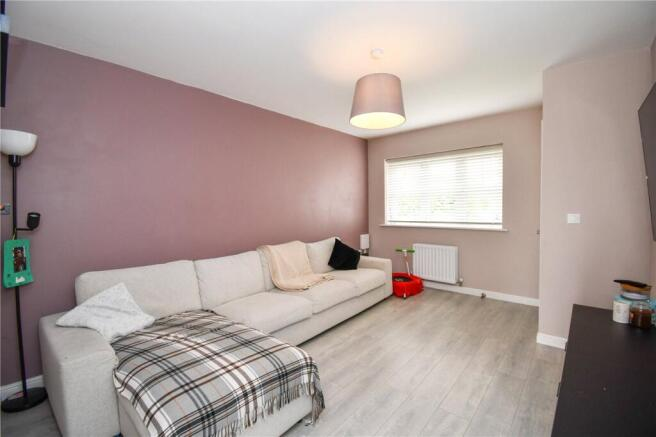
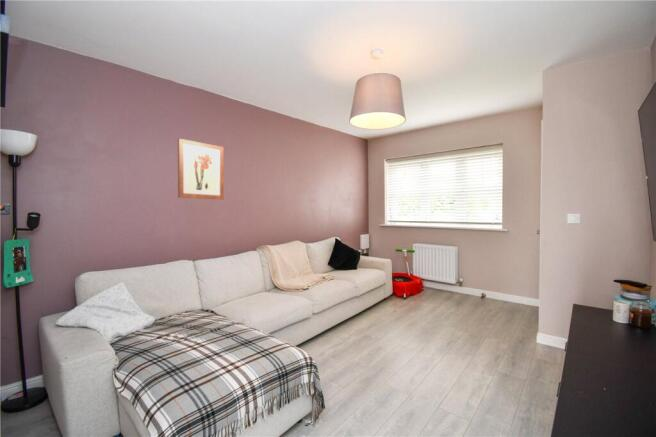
+ wall art [177,138,225,201]
